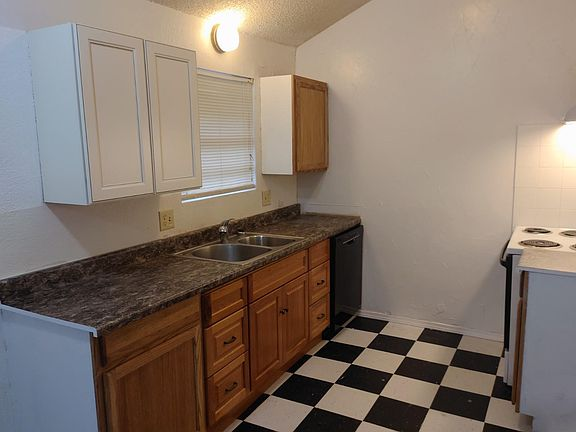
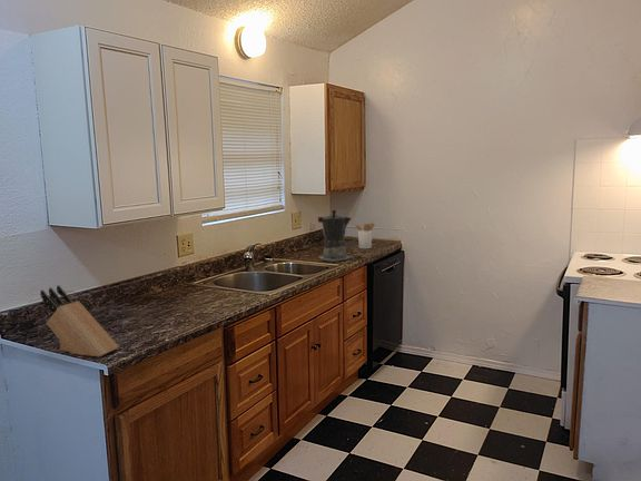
+ coffee maker [317,208,355,263]
+ knife block [39,284,120,357]
+ utensil holder [355,222,375,249]
